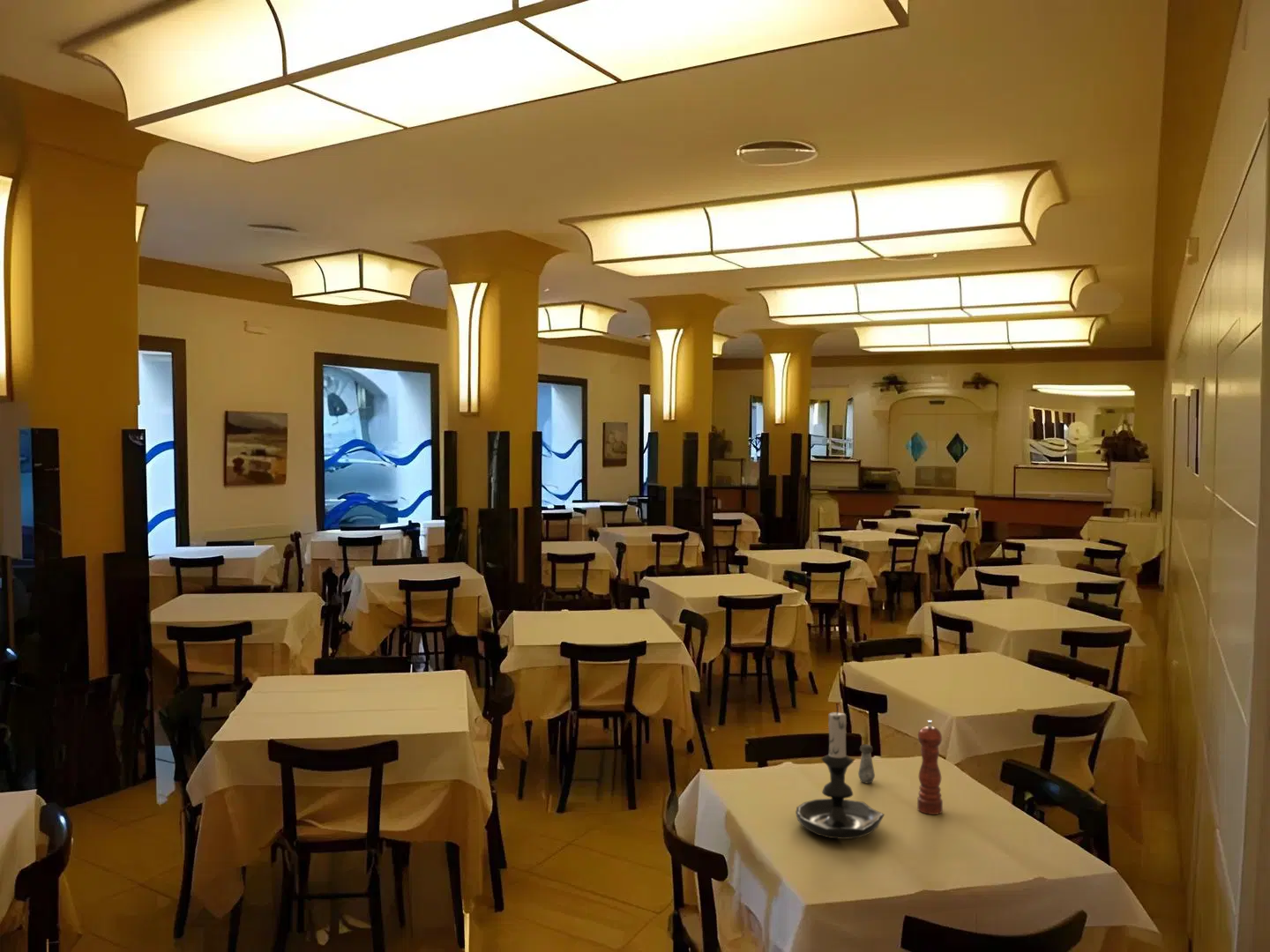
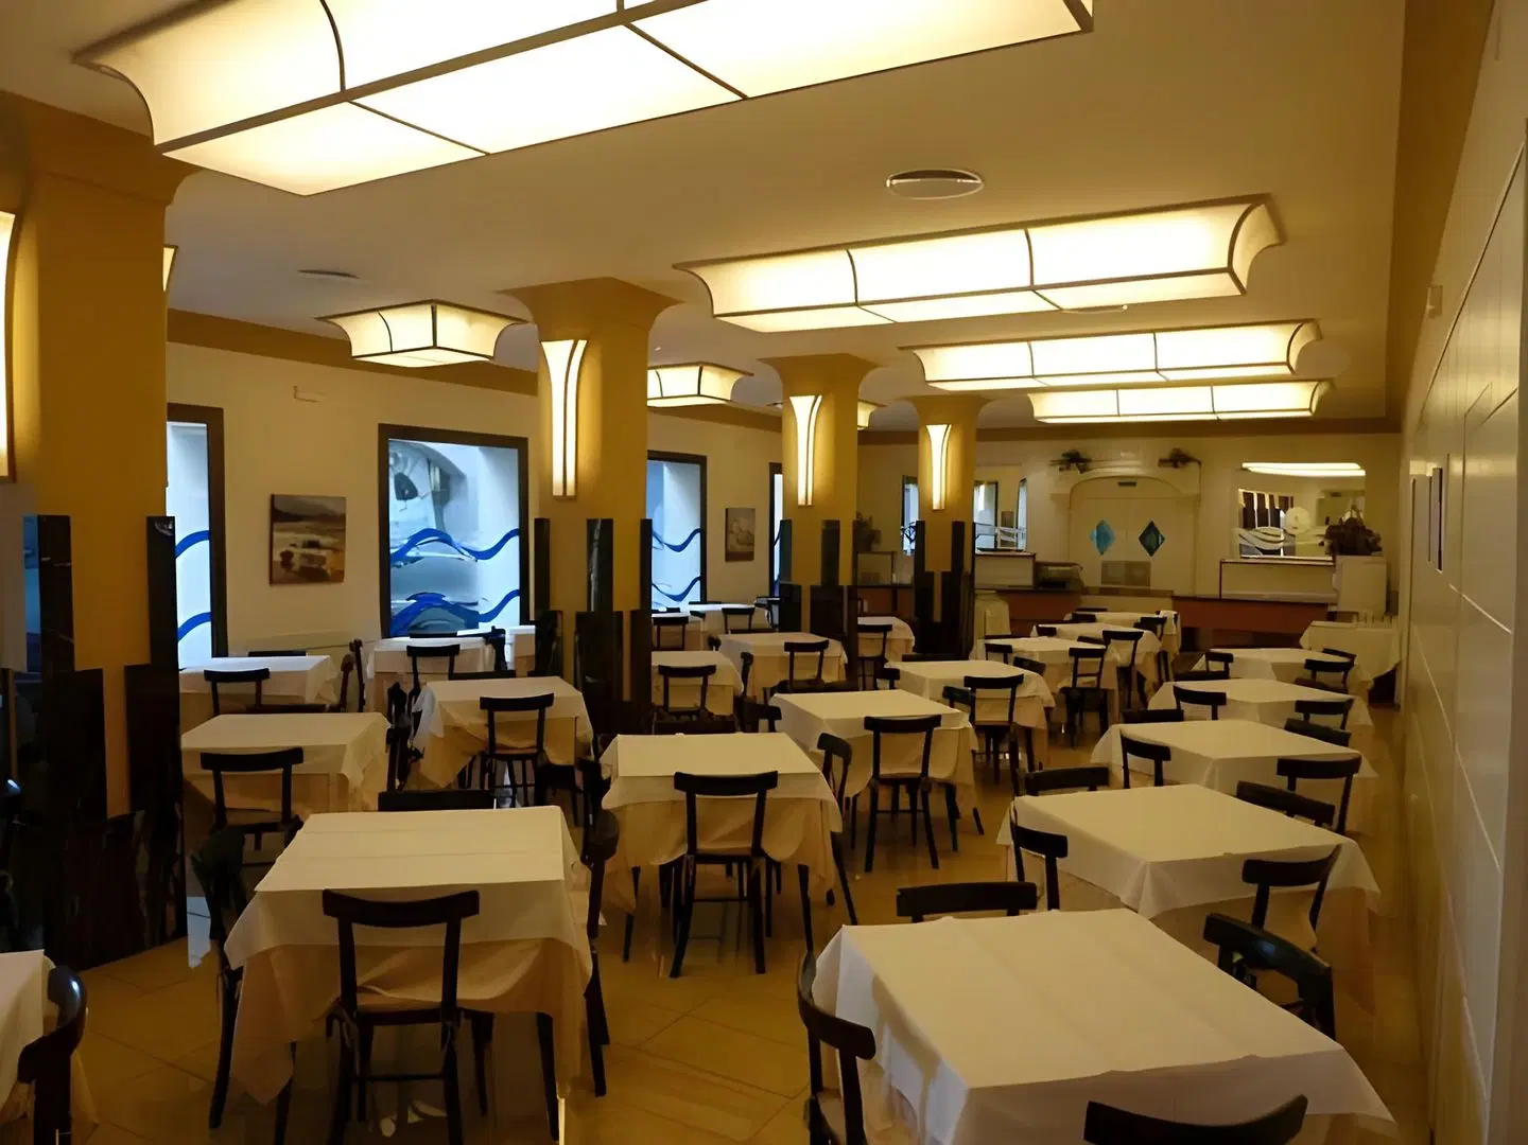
- pepper mill [916,719,944,815]
- candle holder [795,704,885,840]
- salt shaker [857,744,876,785]
